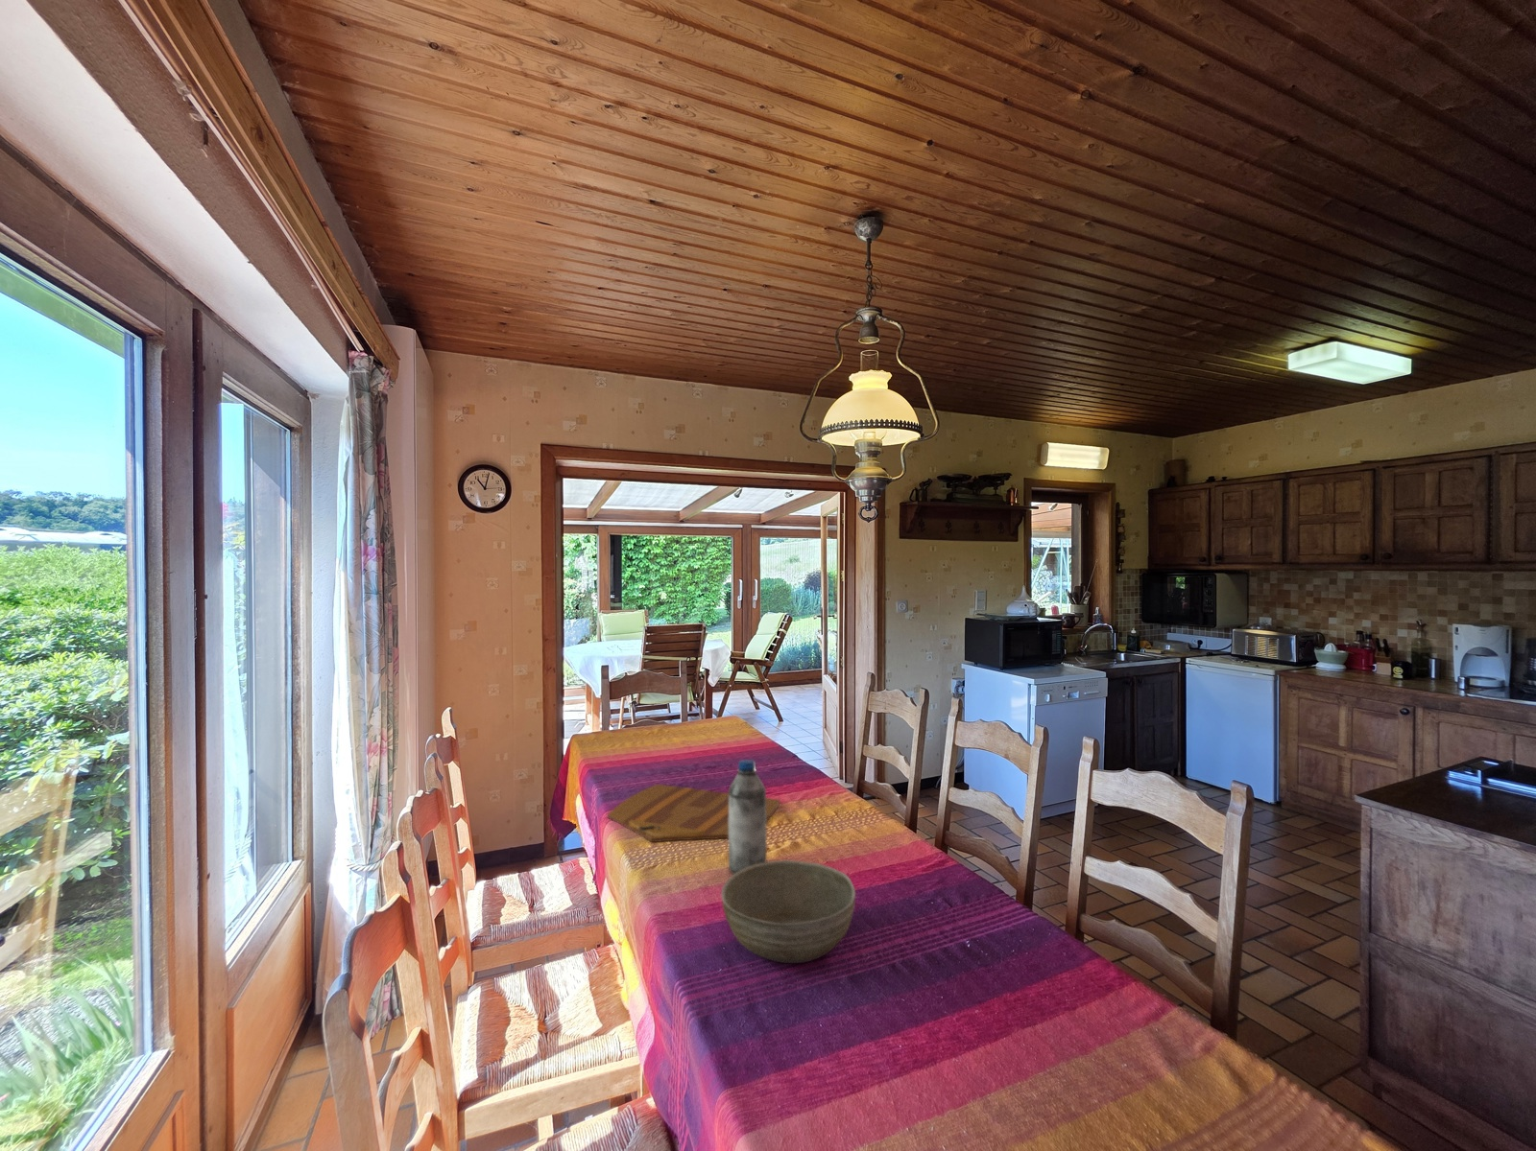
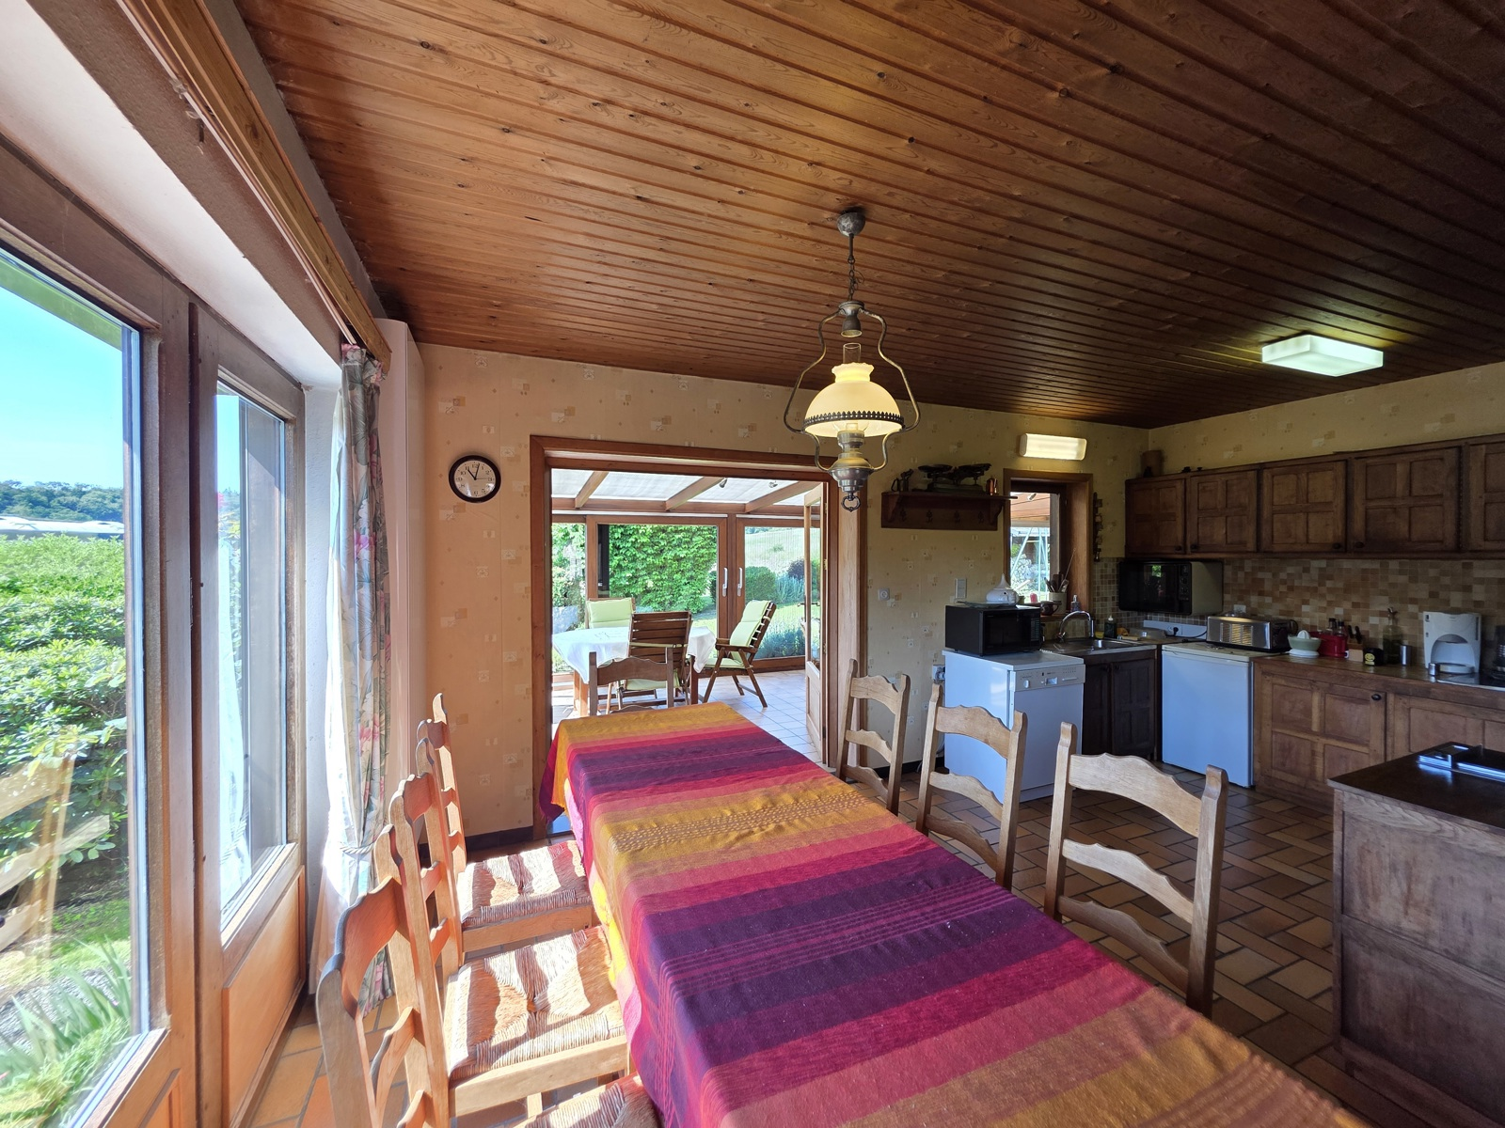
- water bottle [728,759,767,875]
- cutting board [607,783,781,843]
- bowl [720,860,856,964]
